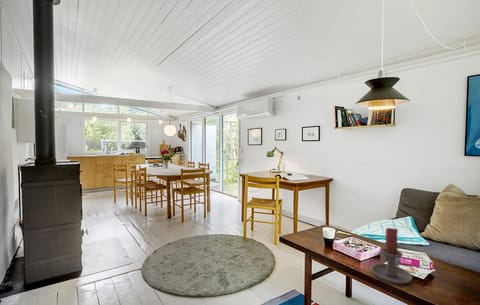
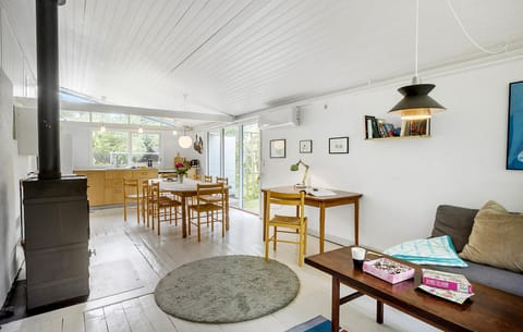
- candle holder [370,227,413,285]
